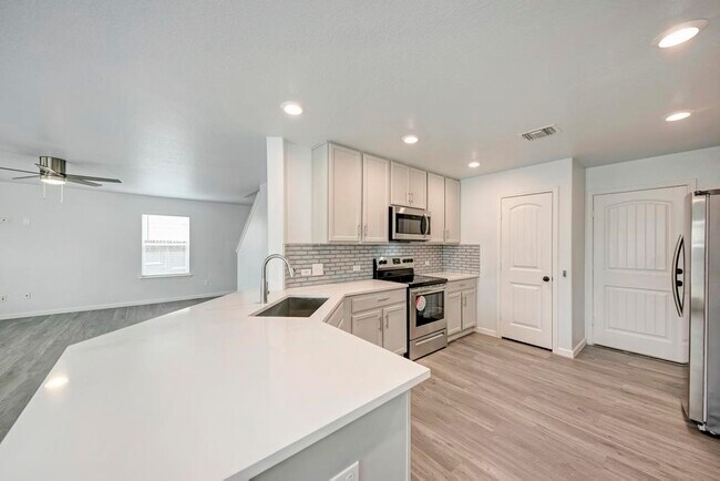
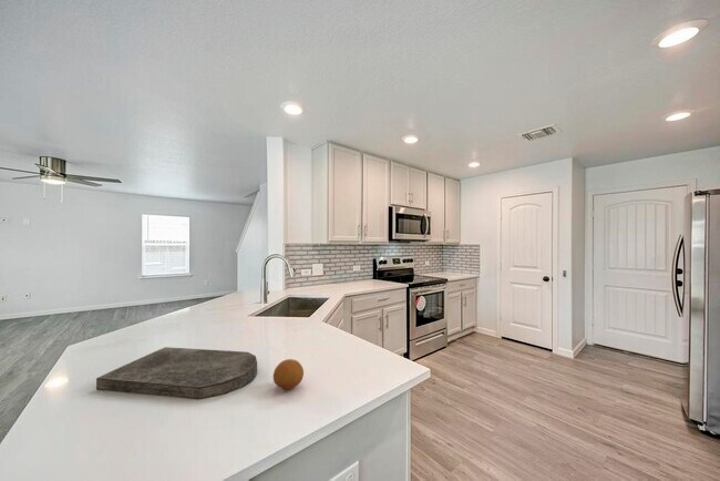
+ fruit [272,358,305,391]
+ cutting board [95,346,258,400]
